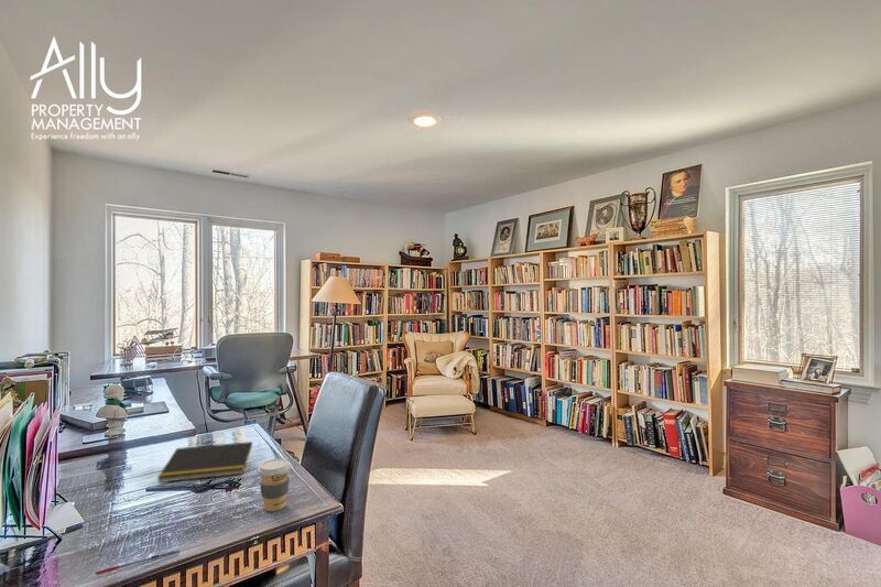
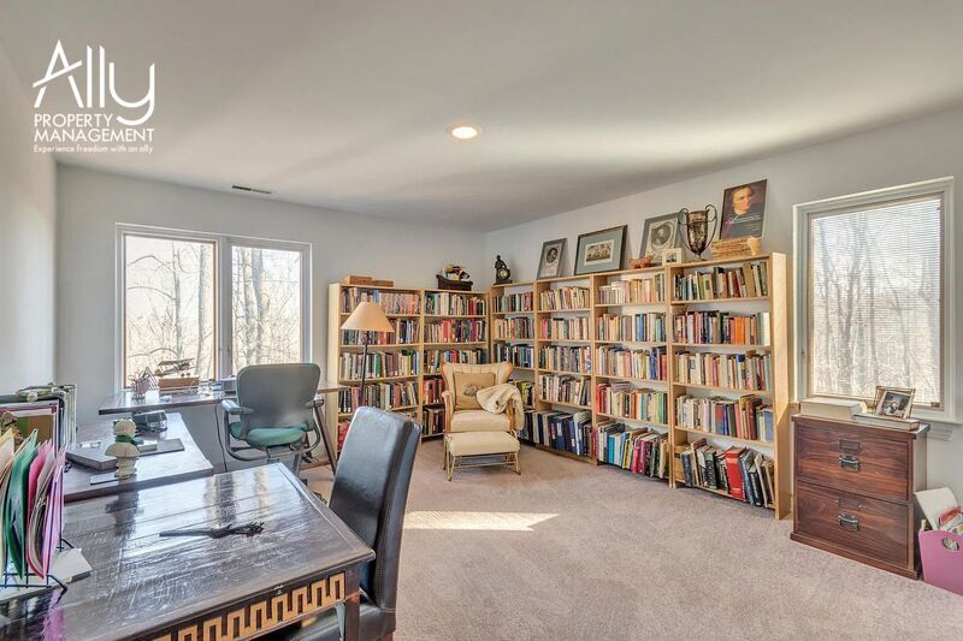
- coffee cup [257,458,292,512]
- pen [95,548,181,576]
- notepad [156,441,253,483]
